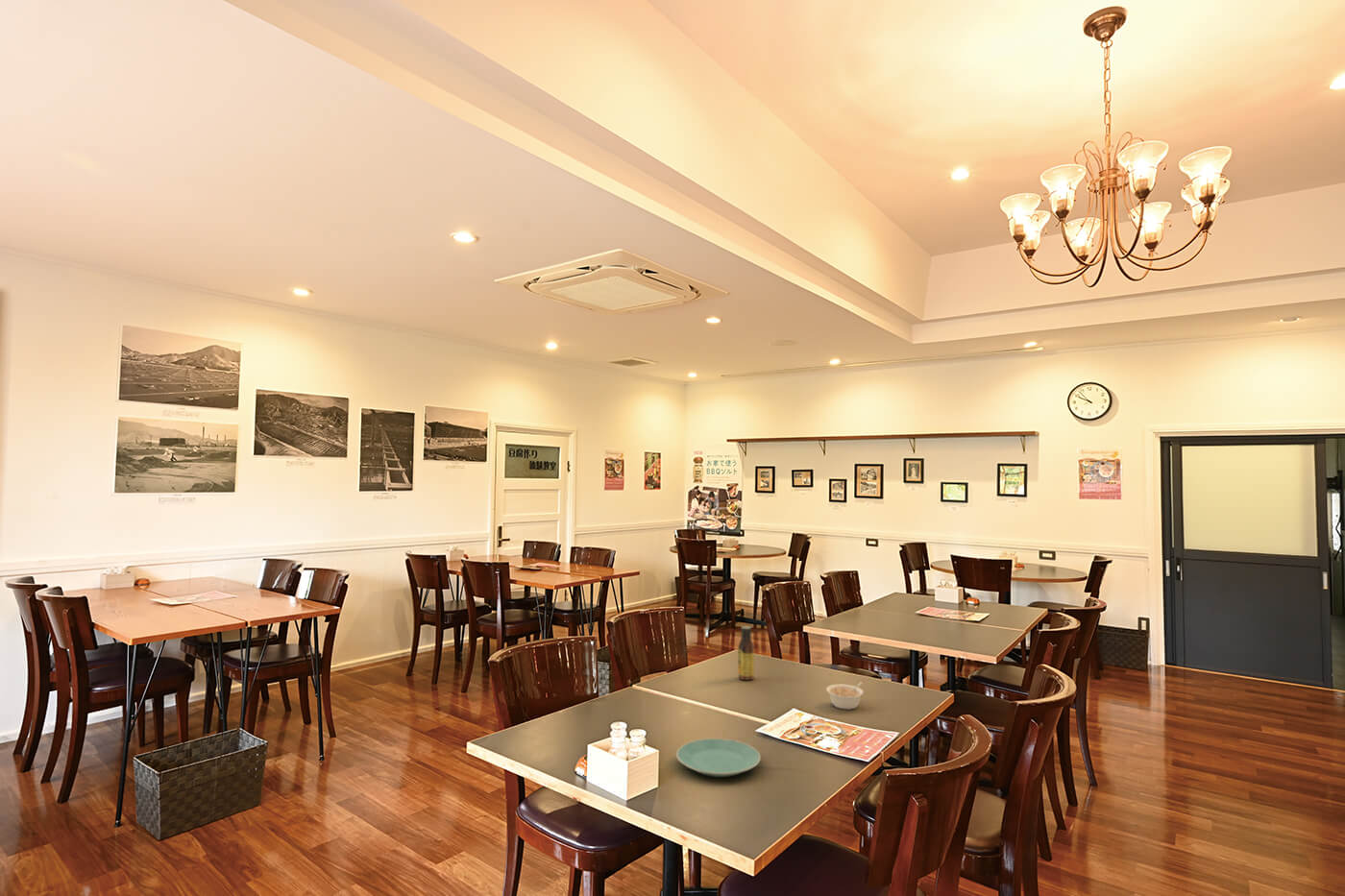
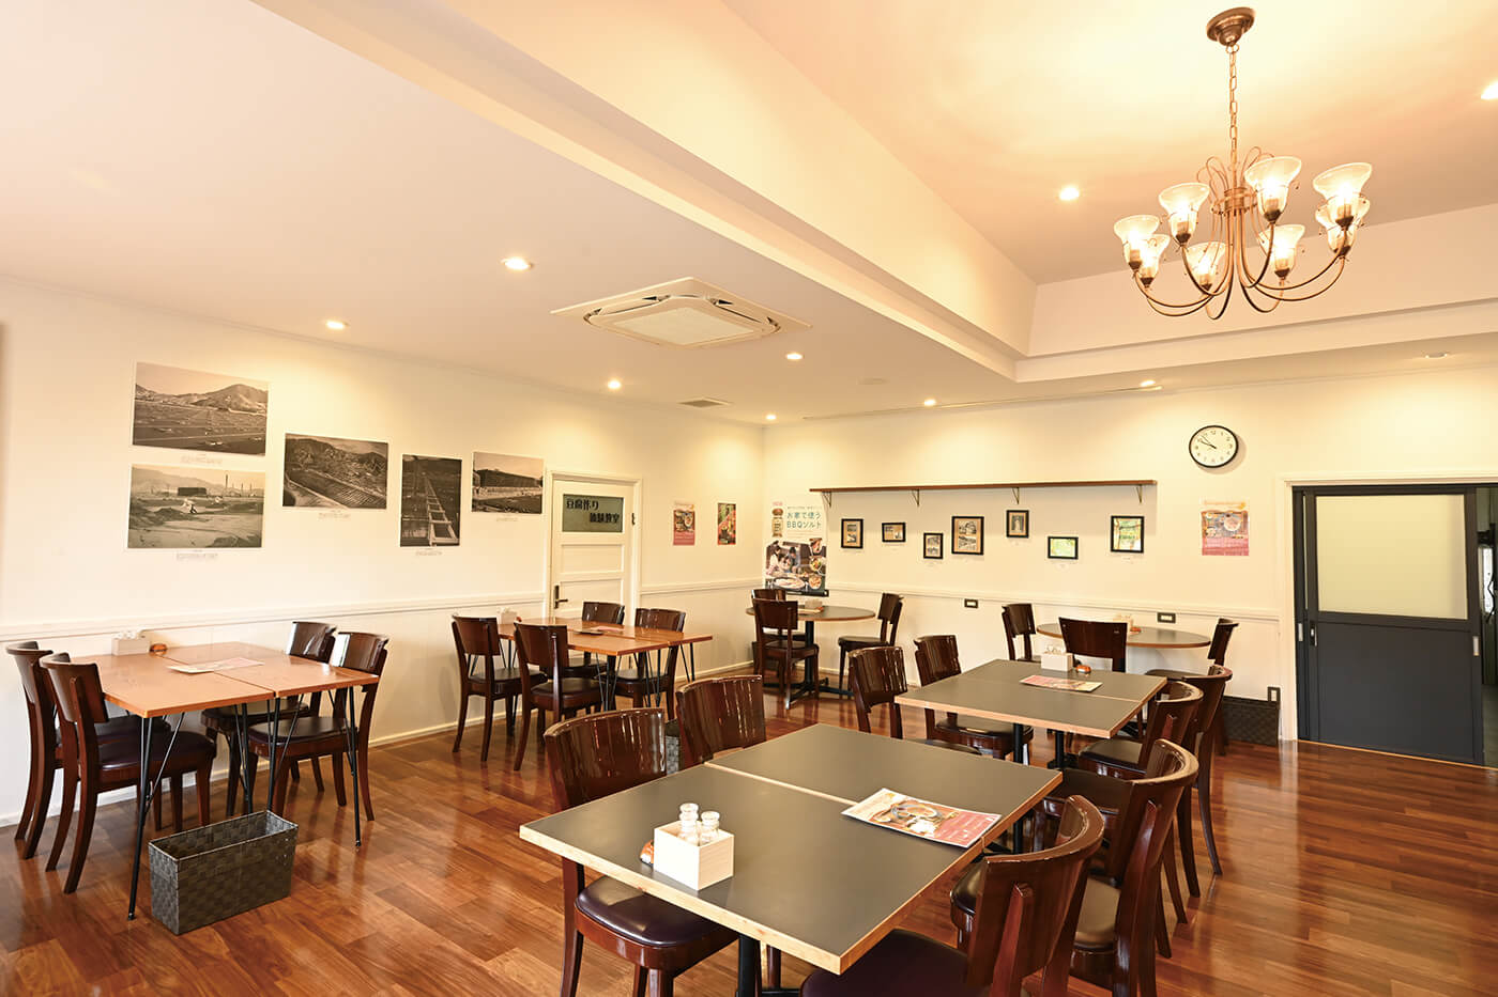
- legume [825,681,865,711]
- plate [675,738,762,778]
- sauce bottle [737,625,755,681]
